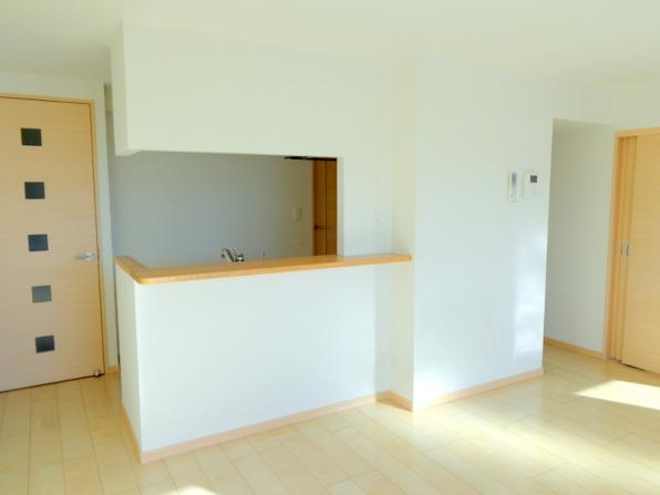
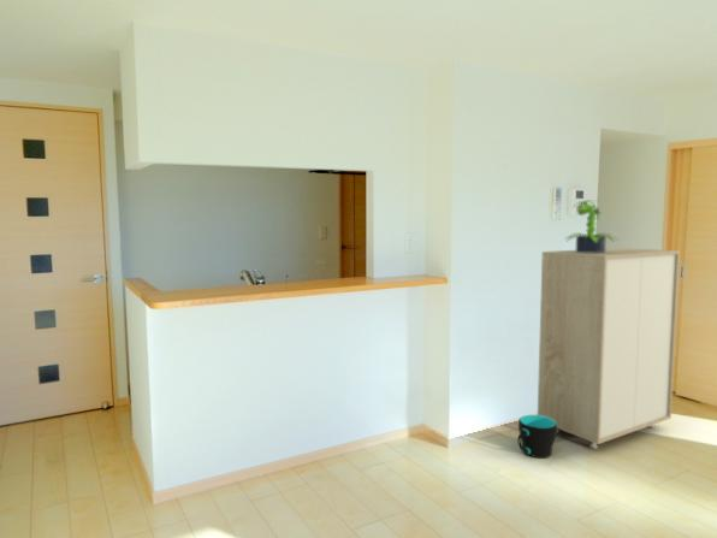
+ storage cabinet [537,247,681,449]
+ potted plant [564,199,621,253]
+ cup sleeve [516,414,558,459]
